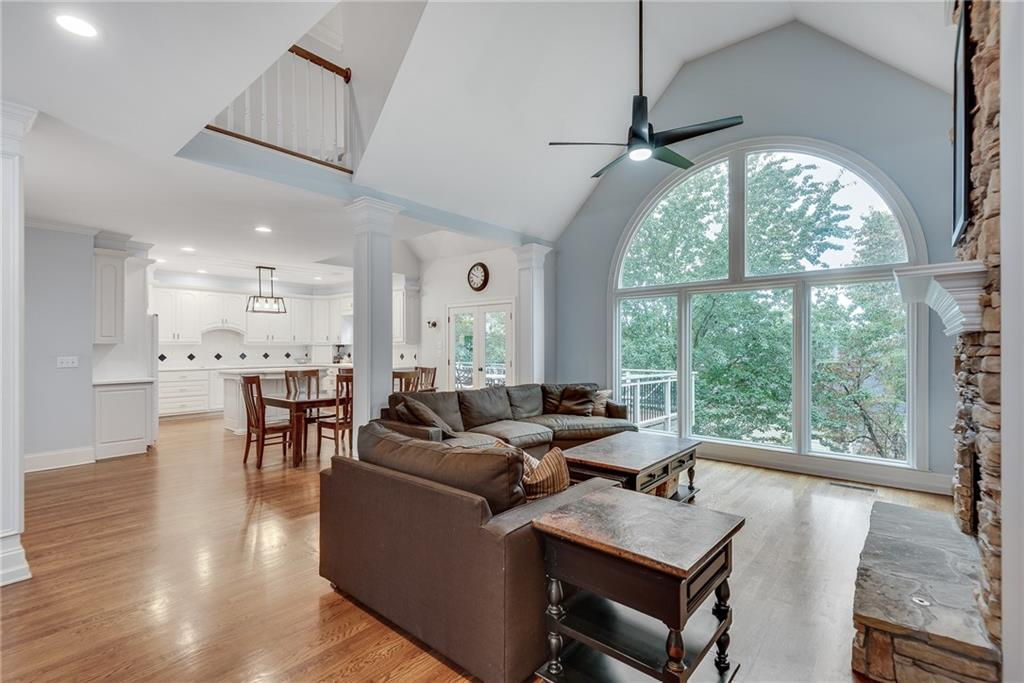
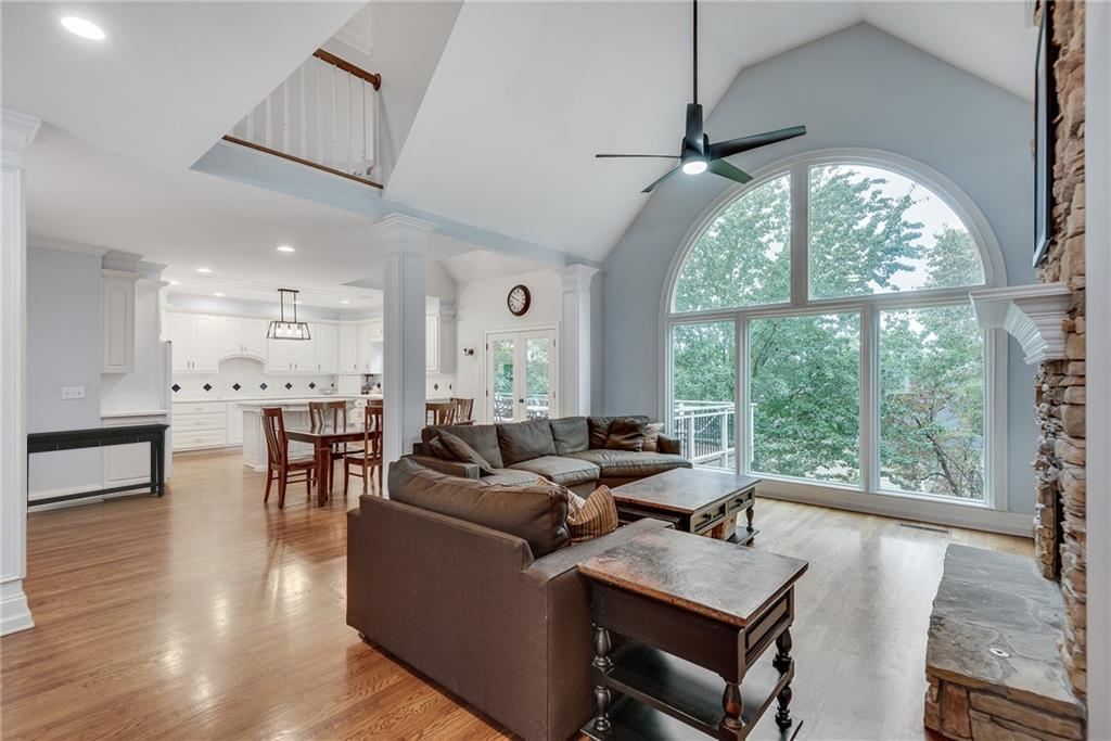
+ console table [26,423,171,521]
